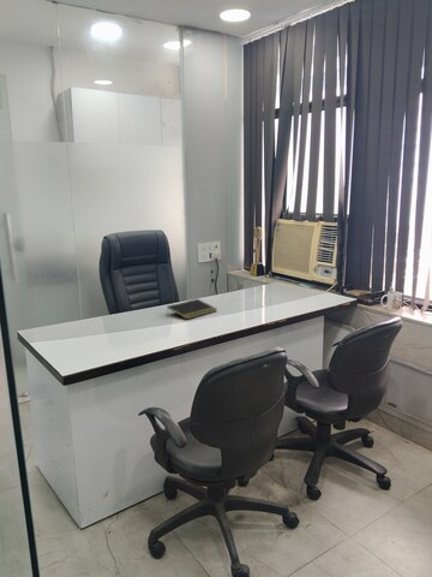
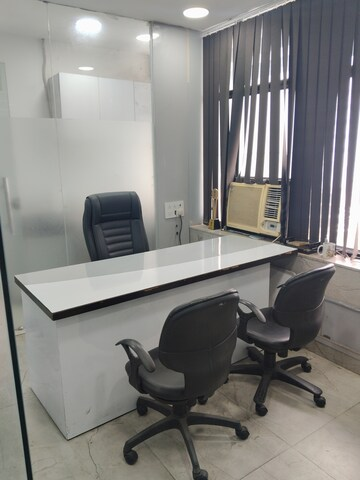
- notepad [166,298,218,320]
